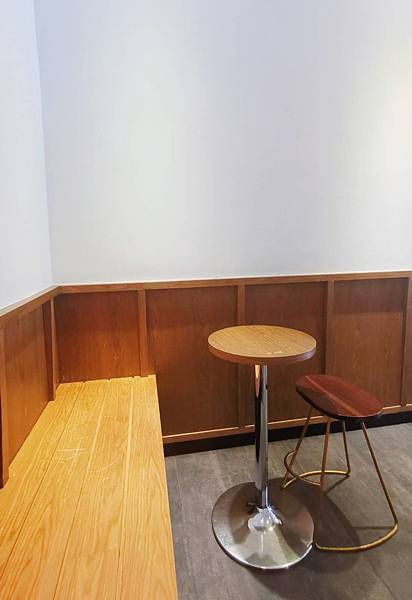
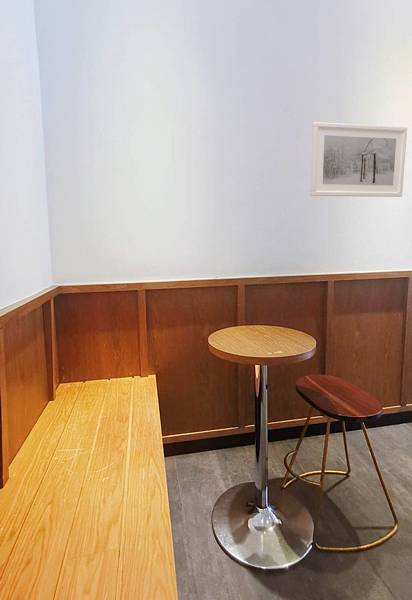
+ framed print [309,121,408,198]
